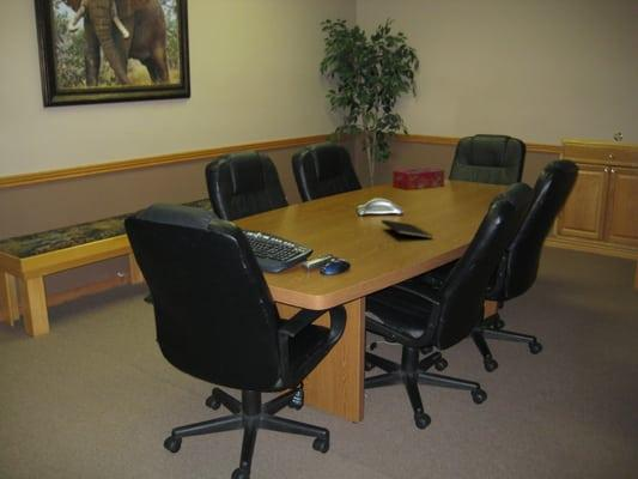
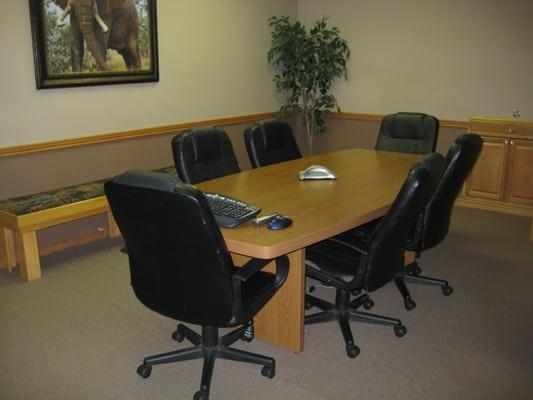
- tissue box [391,166,445,190]
- notepad [381,219,435,242]
